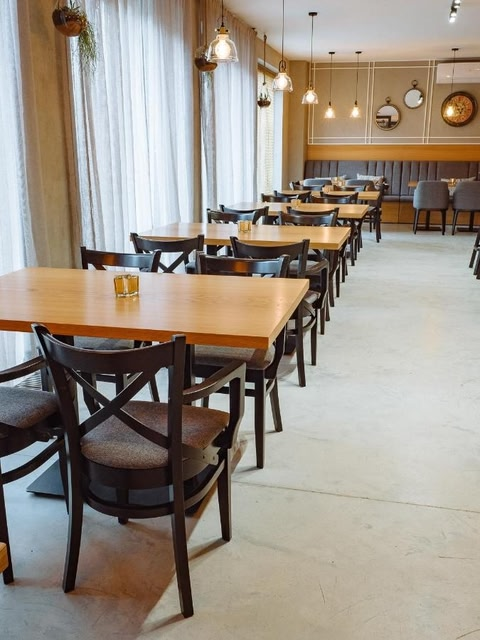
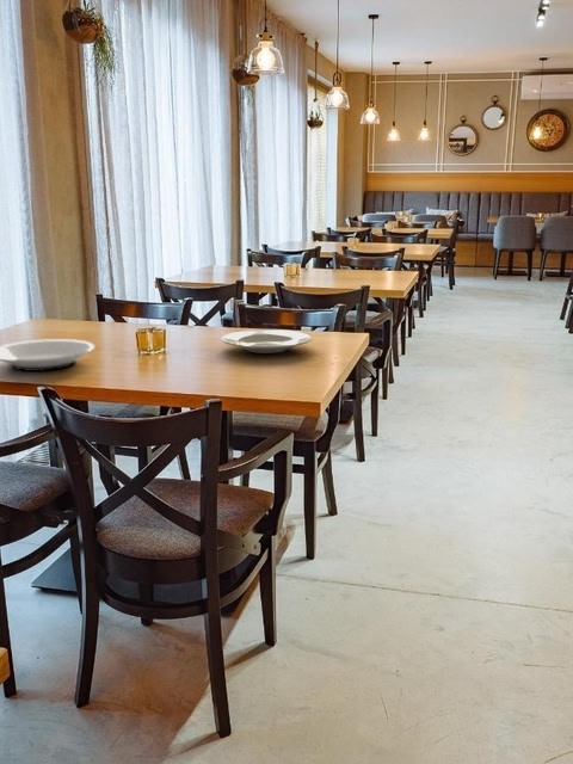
+ plate [0,338,96,372]
+ plate [221,328,313,355]
